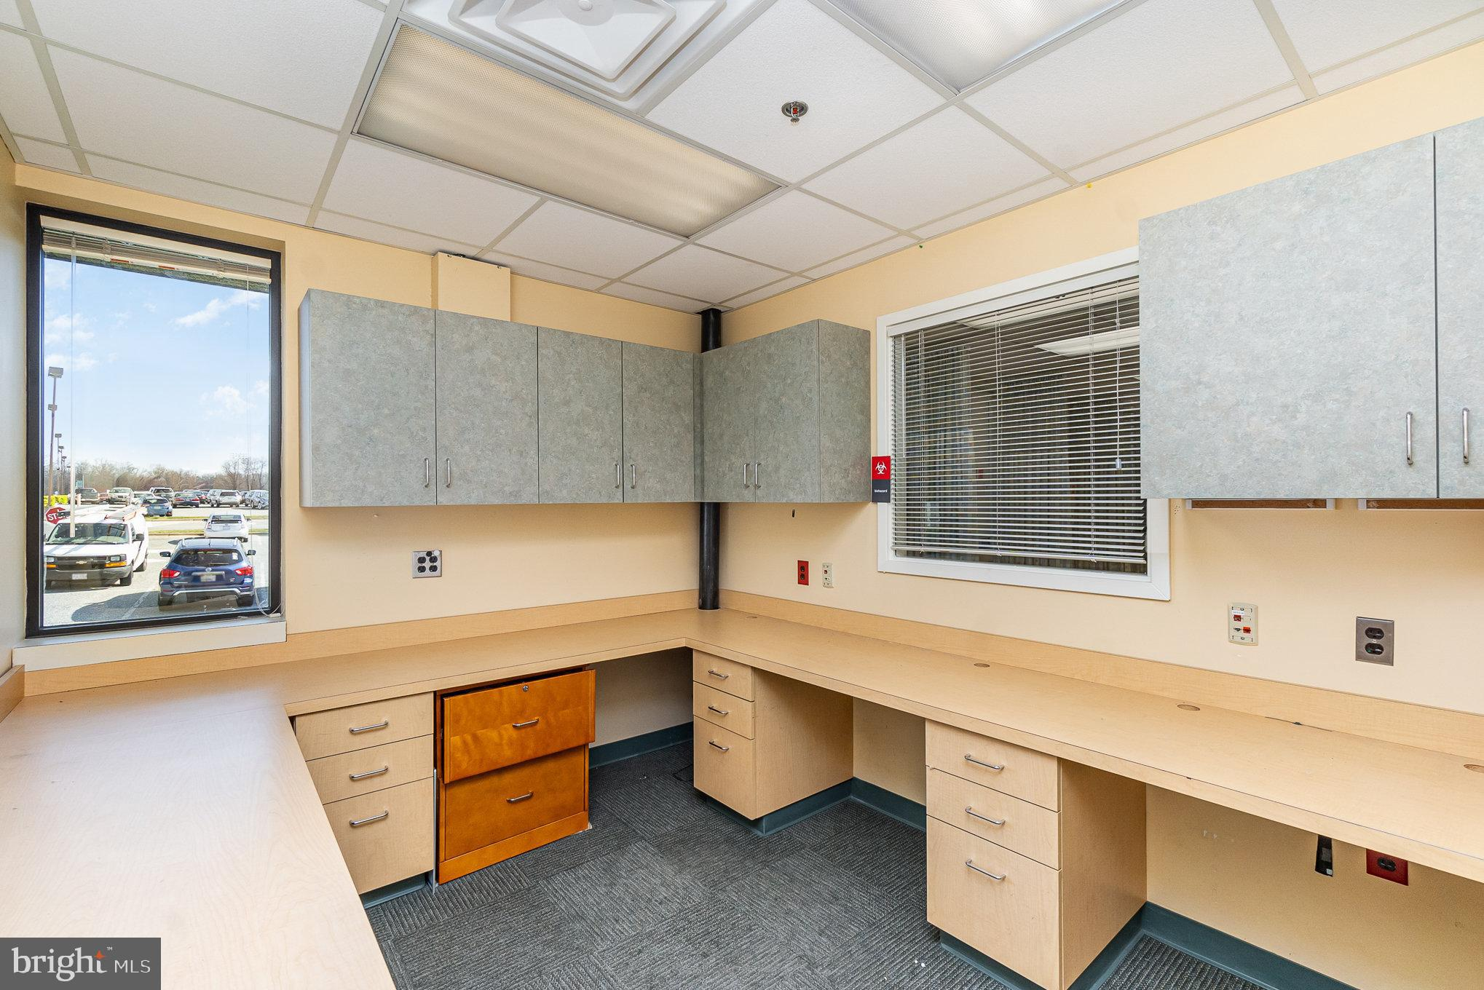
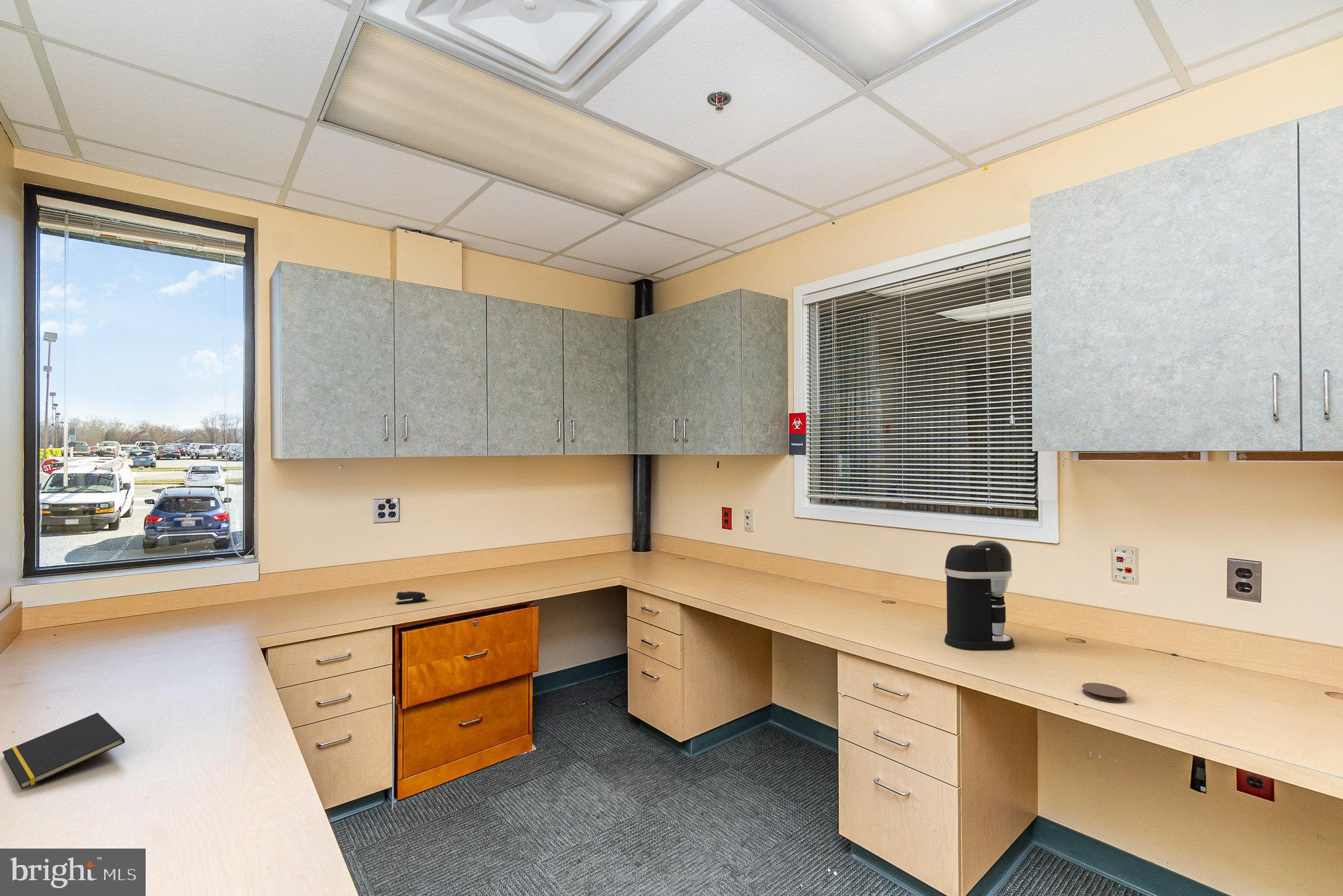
+ stapler [395,591,428,604]
+ coffee maker [944,540,1015,650]
+ coaster [1081,682,1128,703]
+ notepad [2,712,125,790]
